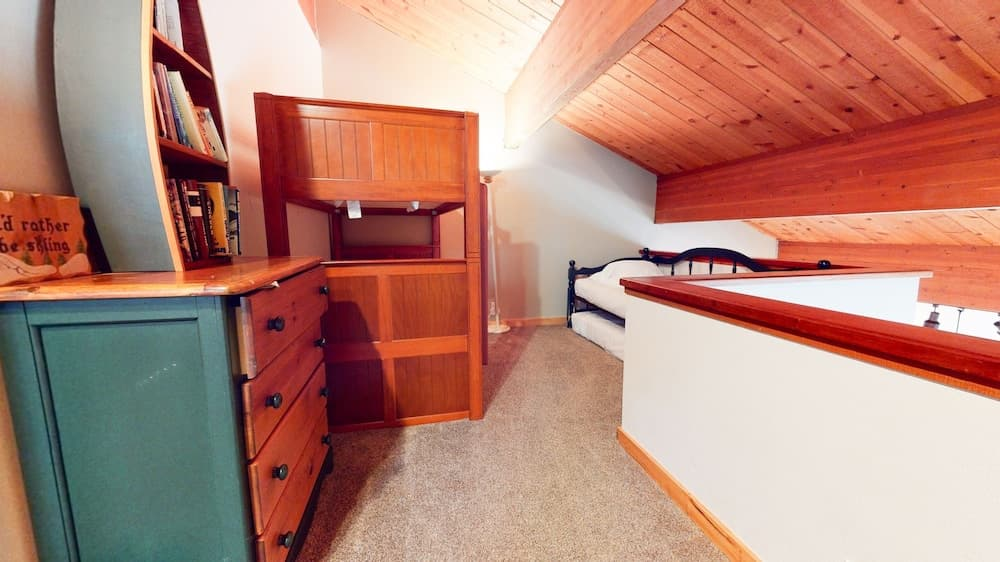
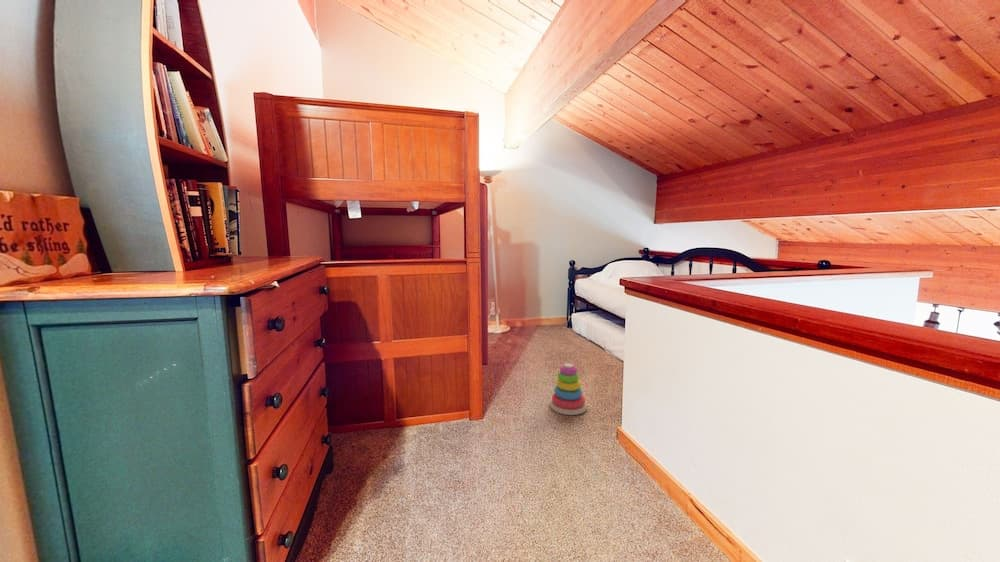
+ stacking toy [549,362,588,416]
